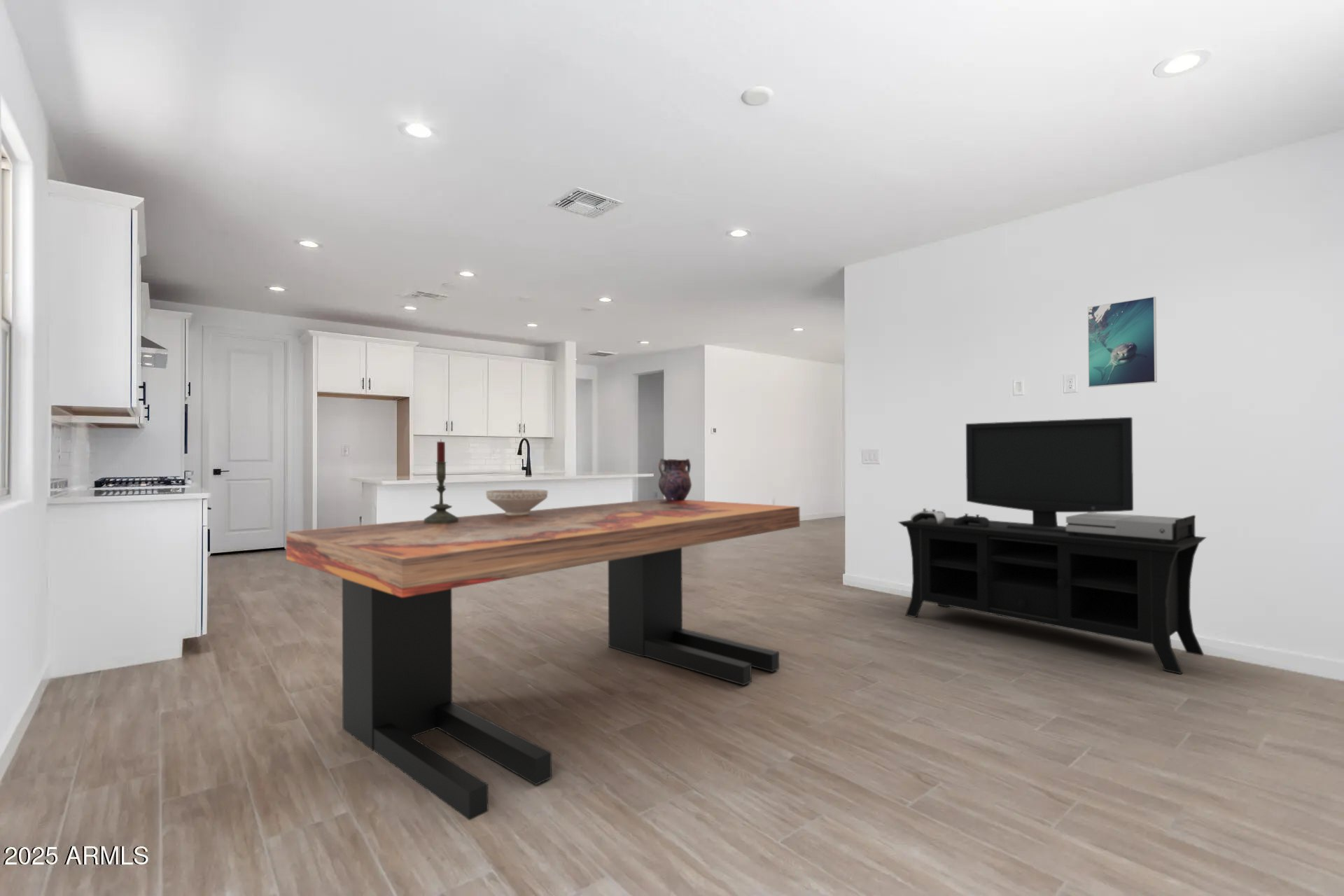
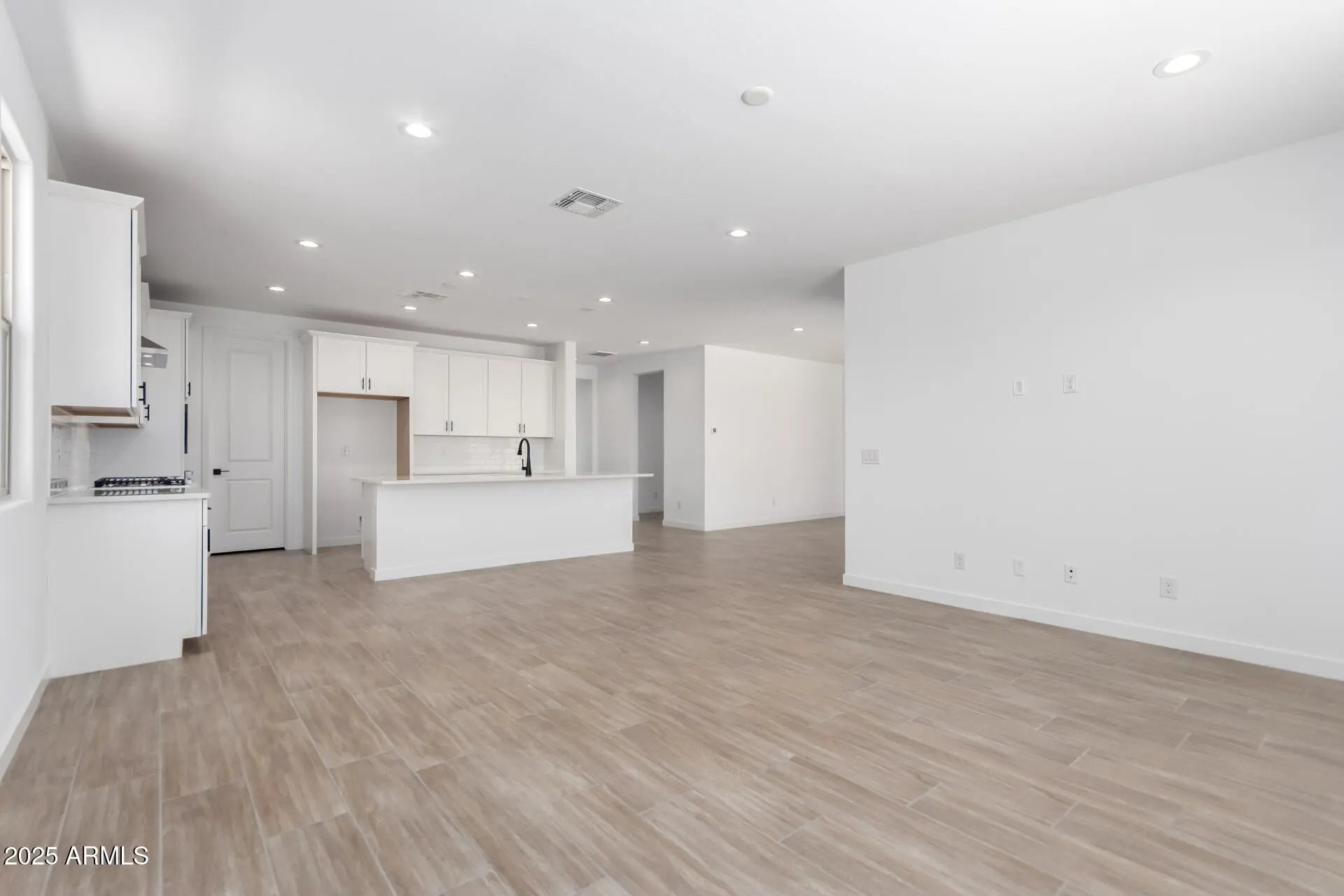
- candle [423,438,458,524]
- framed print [1087,296,1158,388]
- media console [897,416,1208,675]
- decorative bowl [485,489,549,516]
- dining table [286,498,801,821]
- vase [658,458,692,501]
